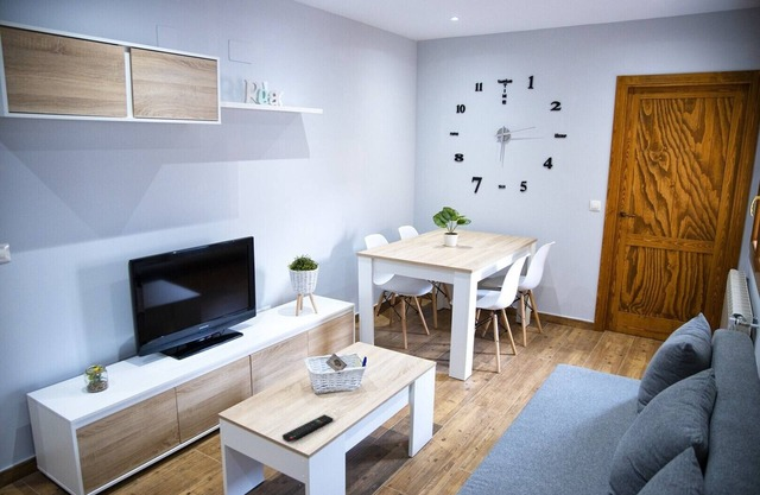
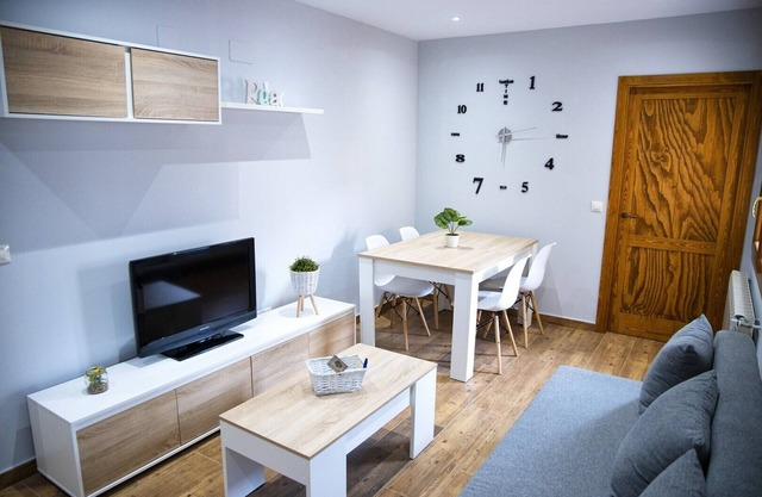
- remote control [281,413,335,443]
